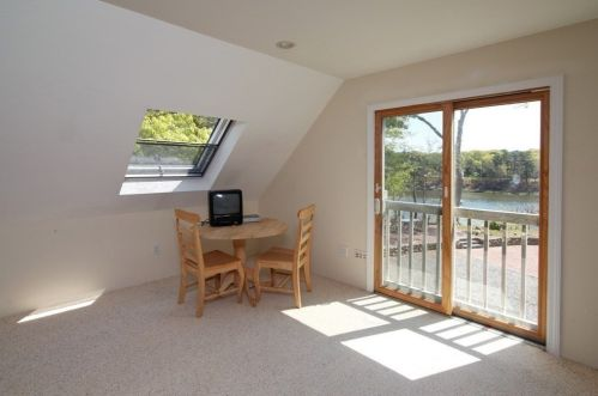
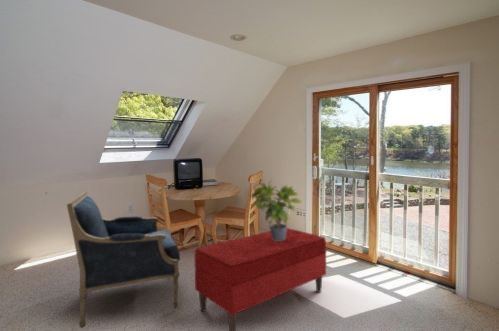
+ potted plant [249,179,303,241]
+ bench [194,227,328,331]
+ armchair [66,191,181,329]
